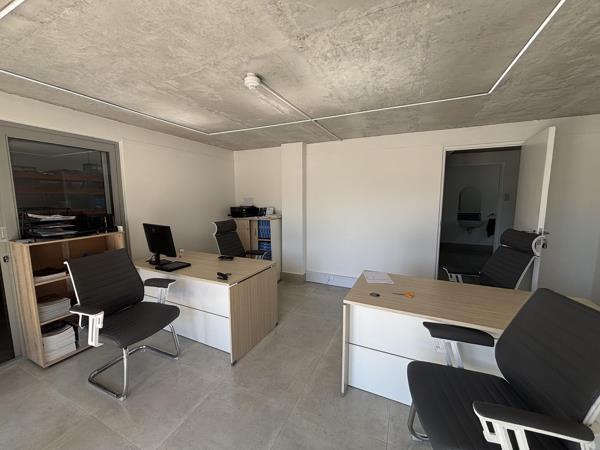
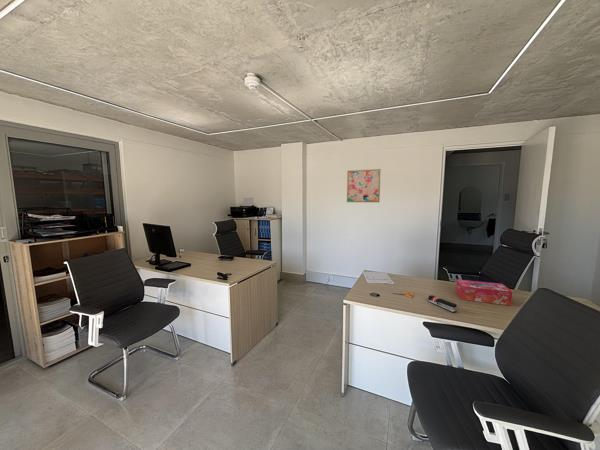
+ stapler [427,294,458,314]
+ wall art [346,168,382,203]
+ tissue box [455,279,513,306]
